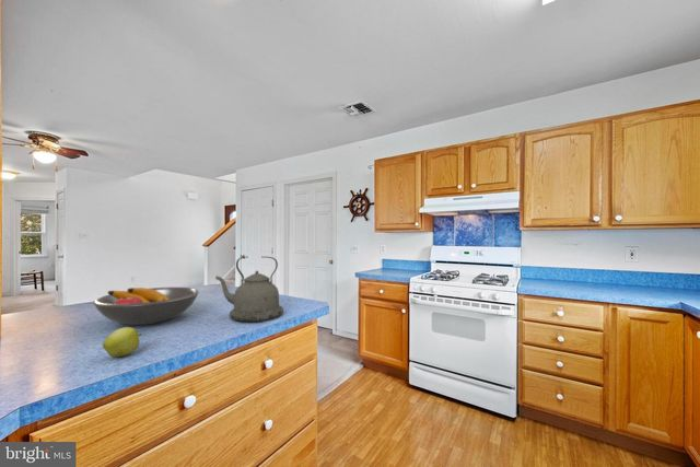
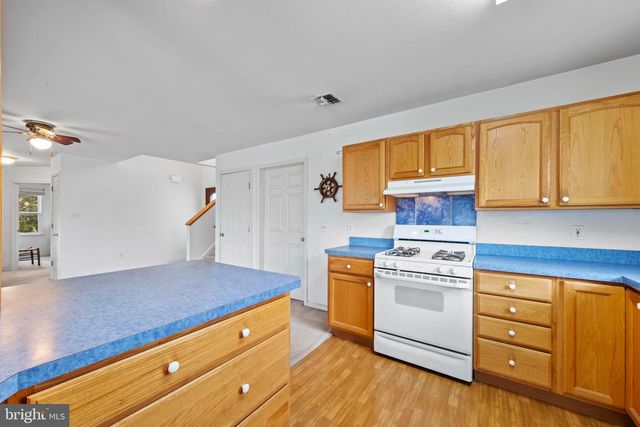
- kettle [214,256,284,323]
- fruit bowl [92,287,200,326]
- apple [102,326,143,358]
